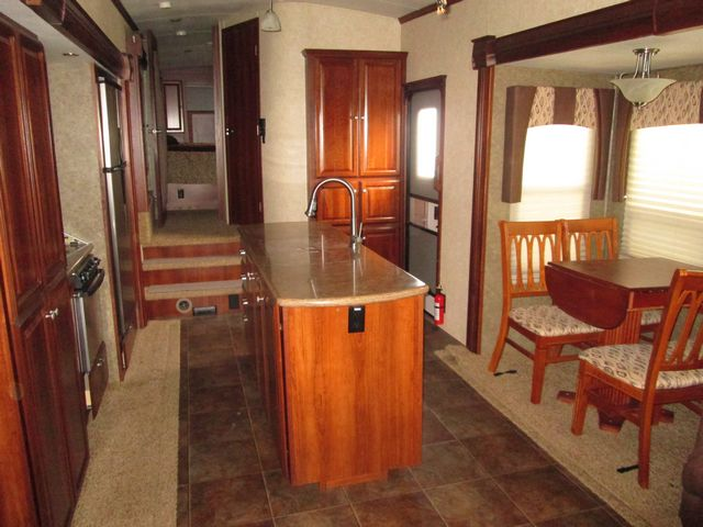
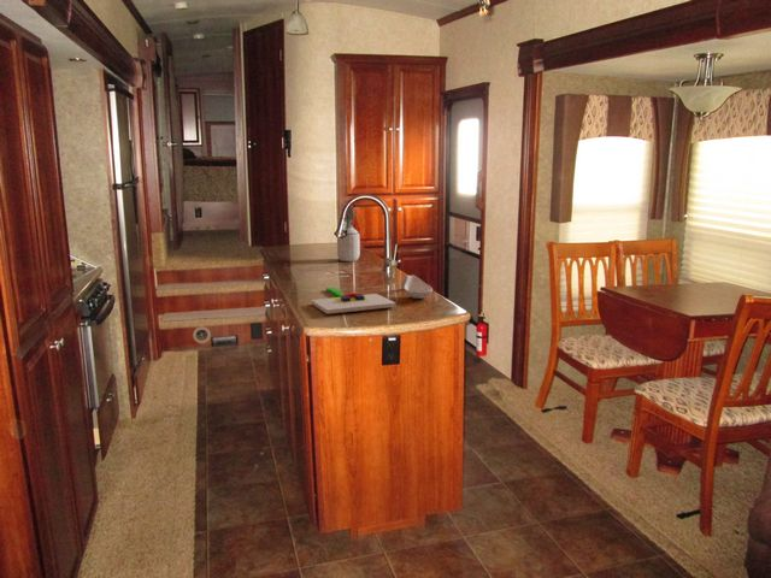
+ soap bottle [336,202,361,263]
+ spoon rest [400,275,434,300]
+ chopping board [310,287,398,315]
